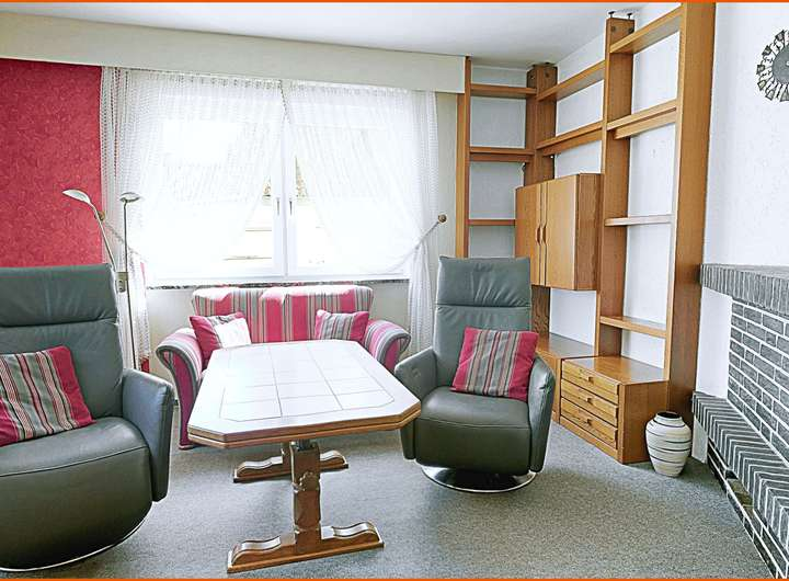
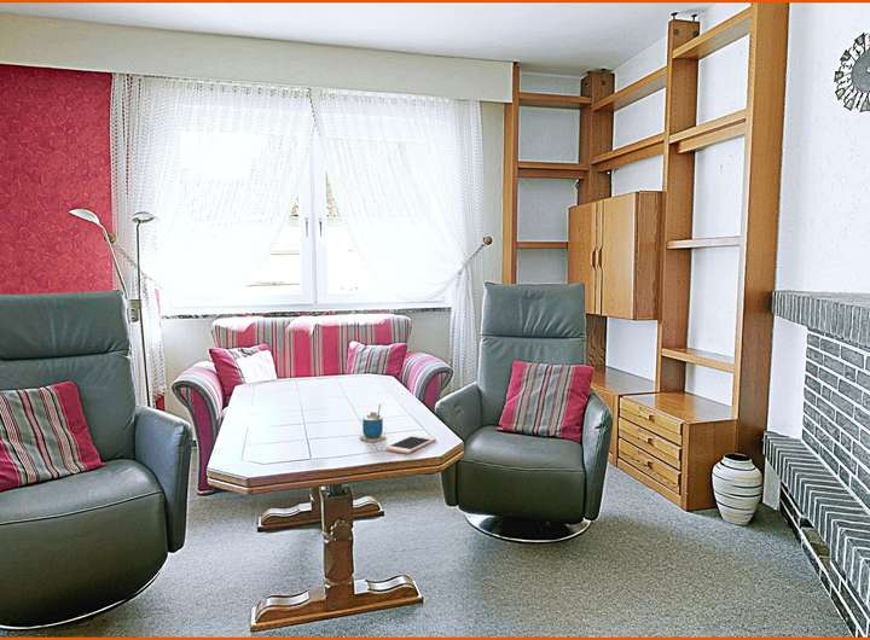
+ cup [359,403,387,443]
+ cell phone [384,434,437,455]
